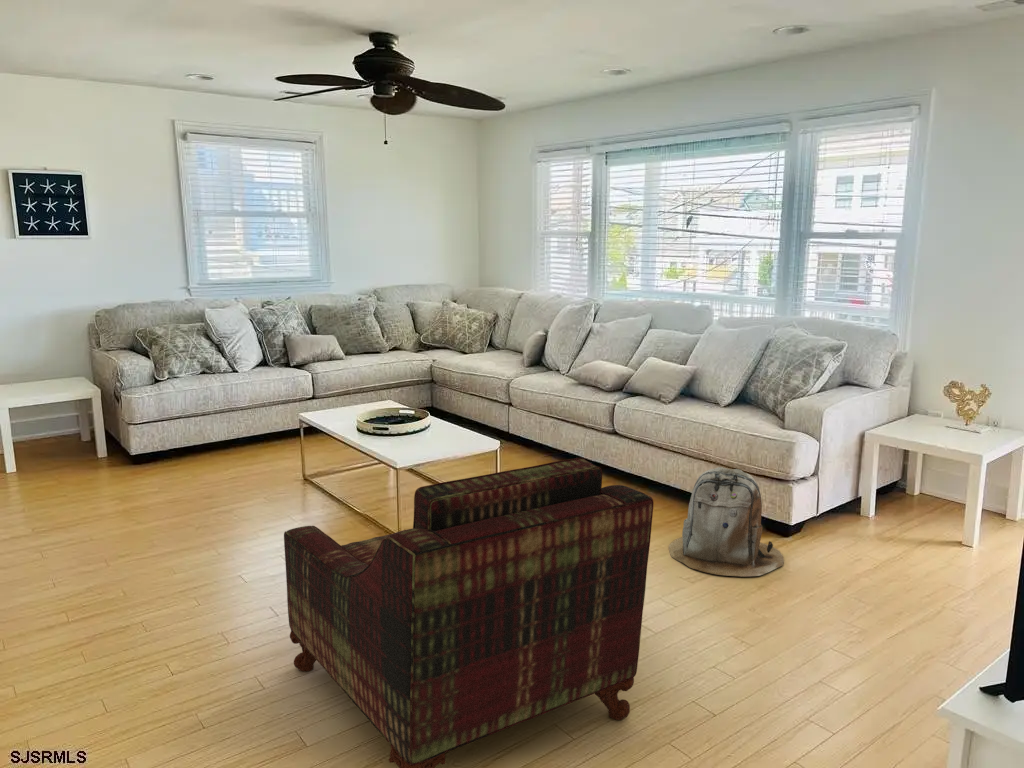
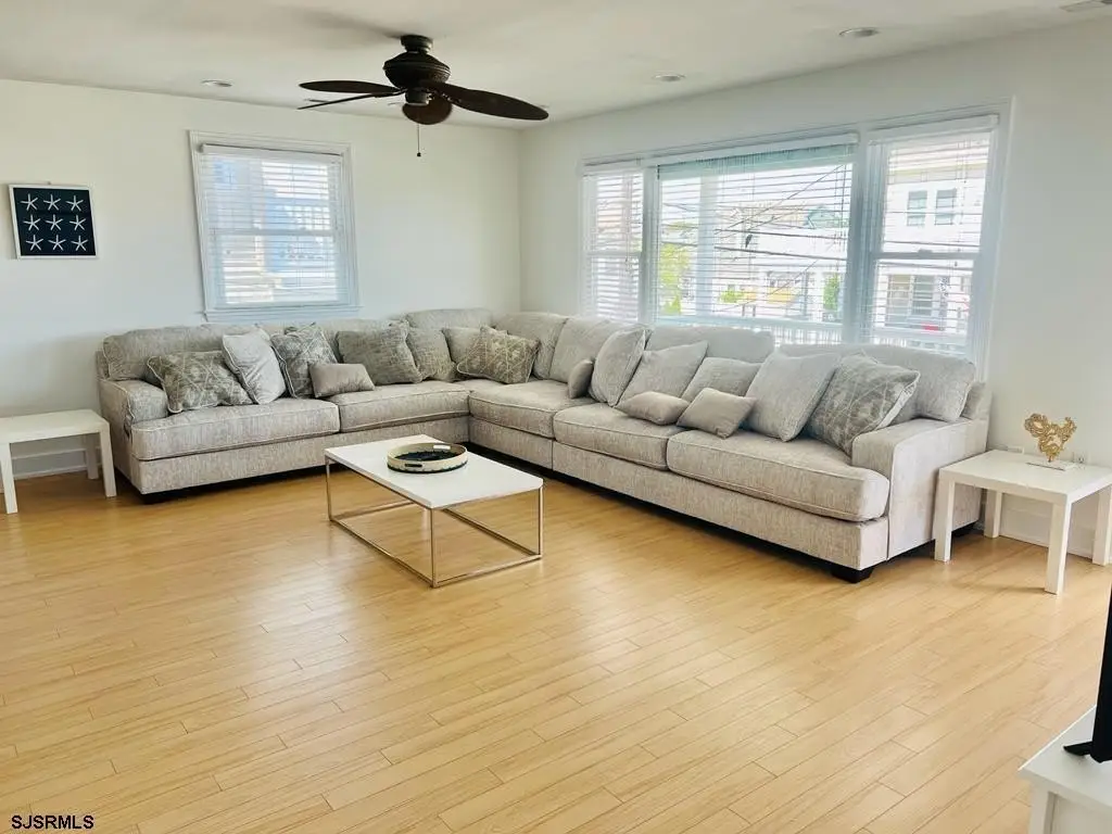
- backpack [668,466,785,578]
- armchair [283,457,655,768]
